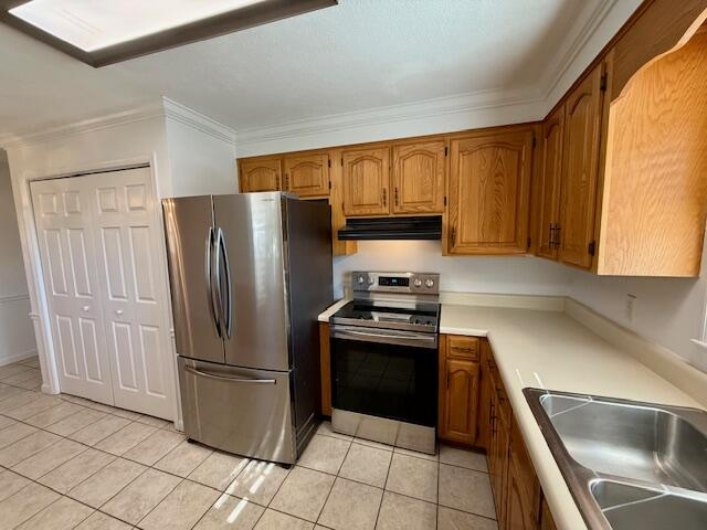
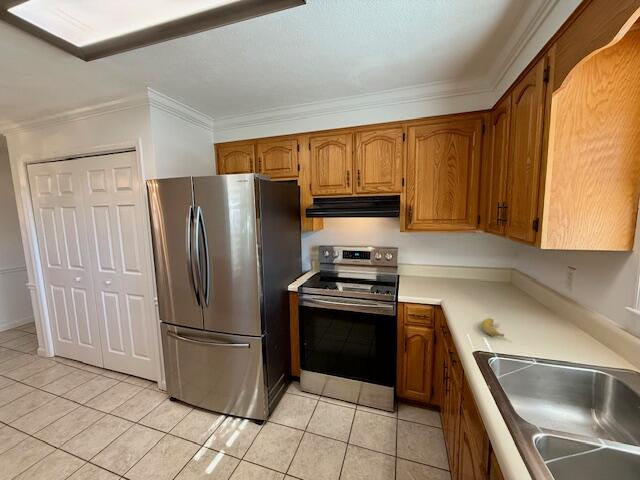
+ fruit [480,317,505,337]
